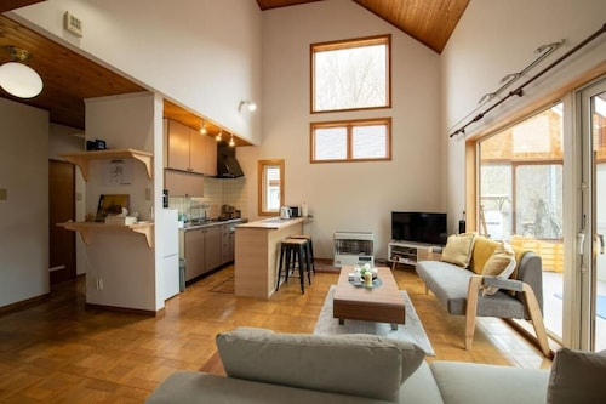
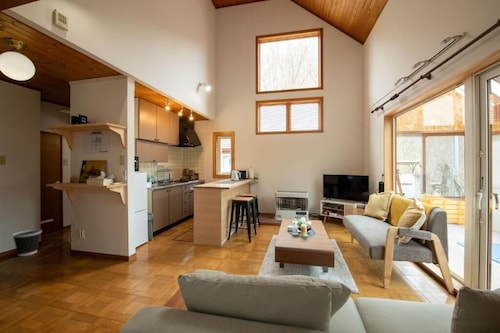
+ wastebasket [11,229,43,257]
